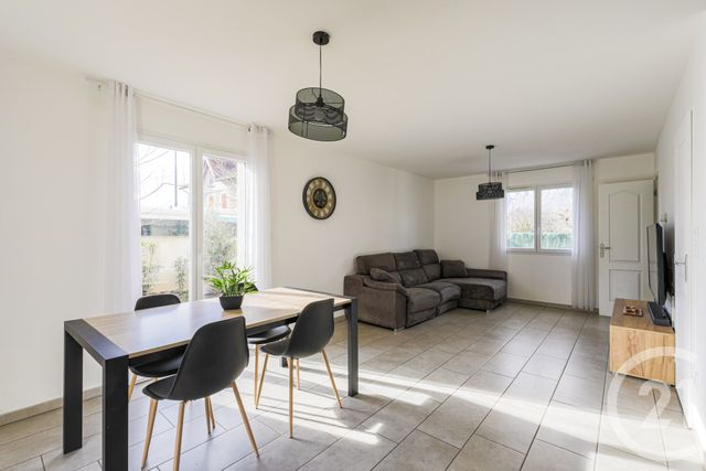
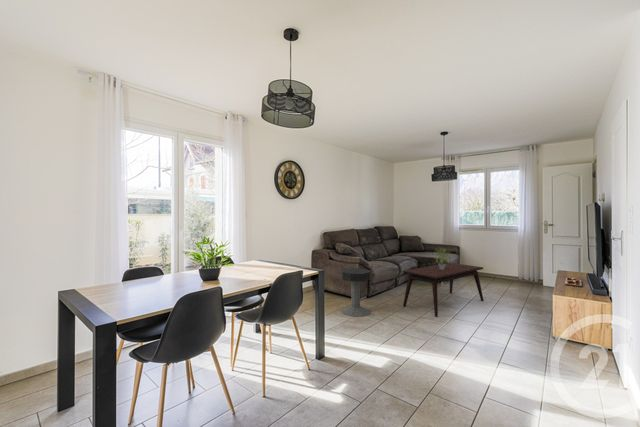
+ coffee table [402,262,485,318]
+ side table [339,267,372,317]
+ potted plant [433,245,454,270]
